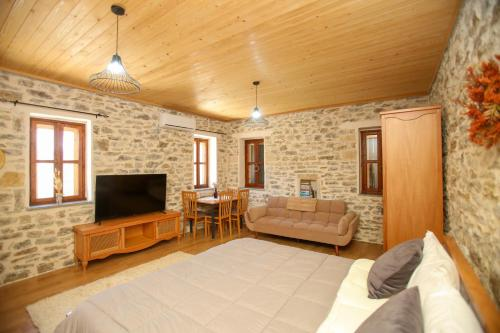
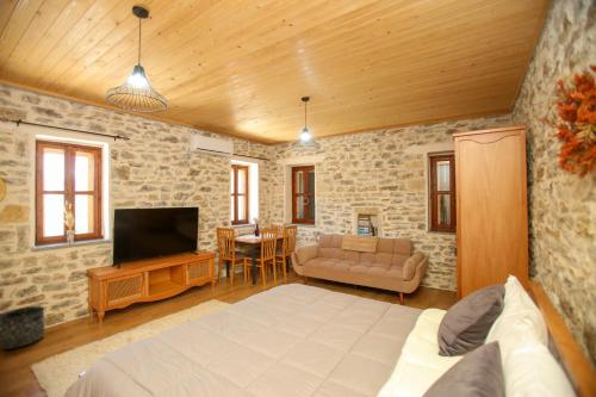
+ basket [0,305,46,351]
